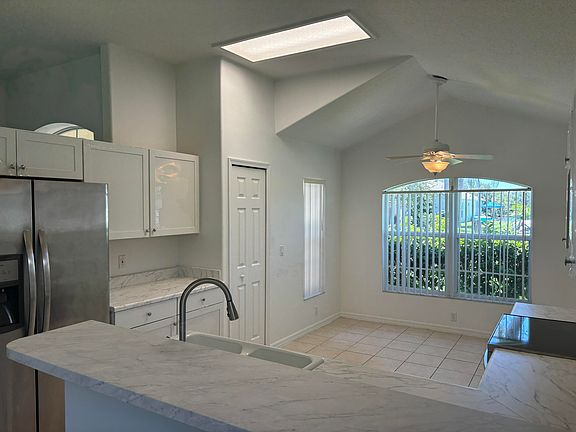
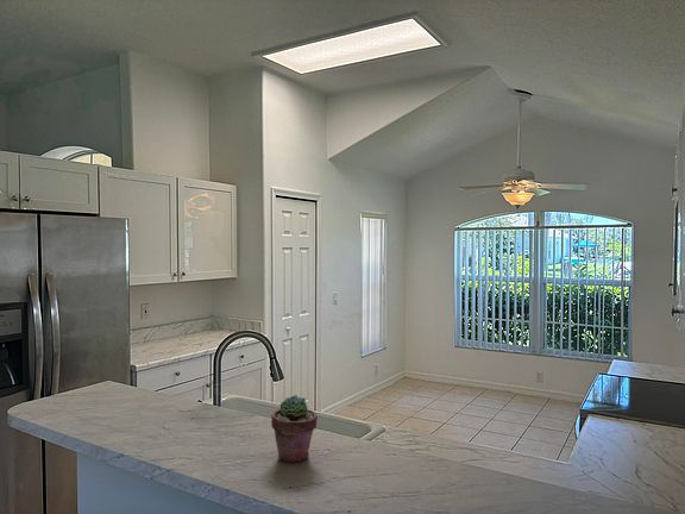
+ potted succulent [270,394,319,464]
